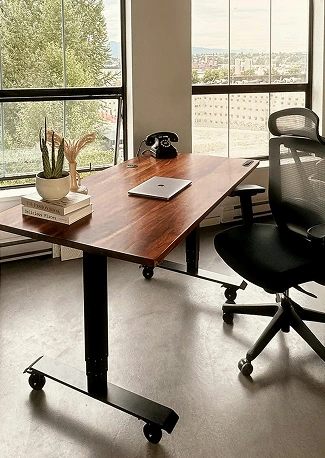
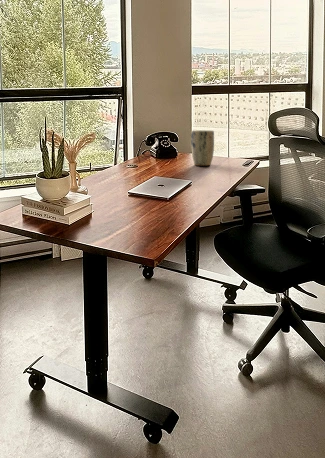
+ plant pot [190,130,215,166]
